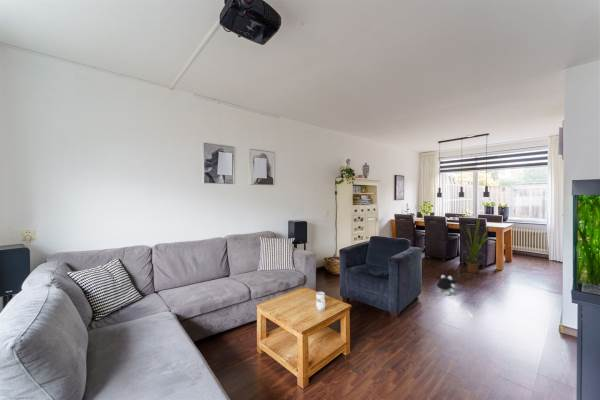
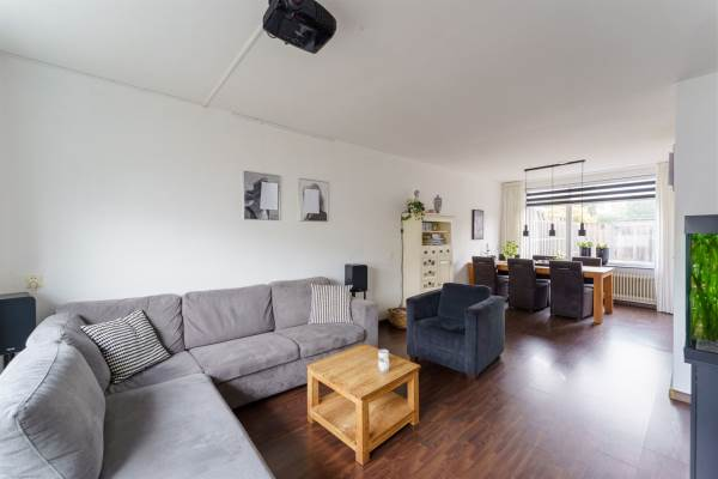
- plush toy [436,274,457,296]
- house plant [456,219,489,274]
